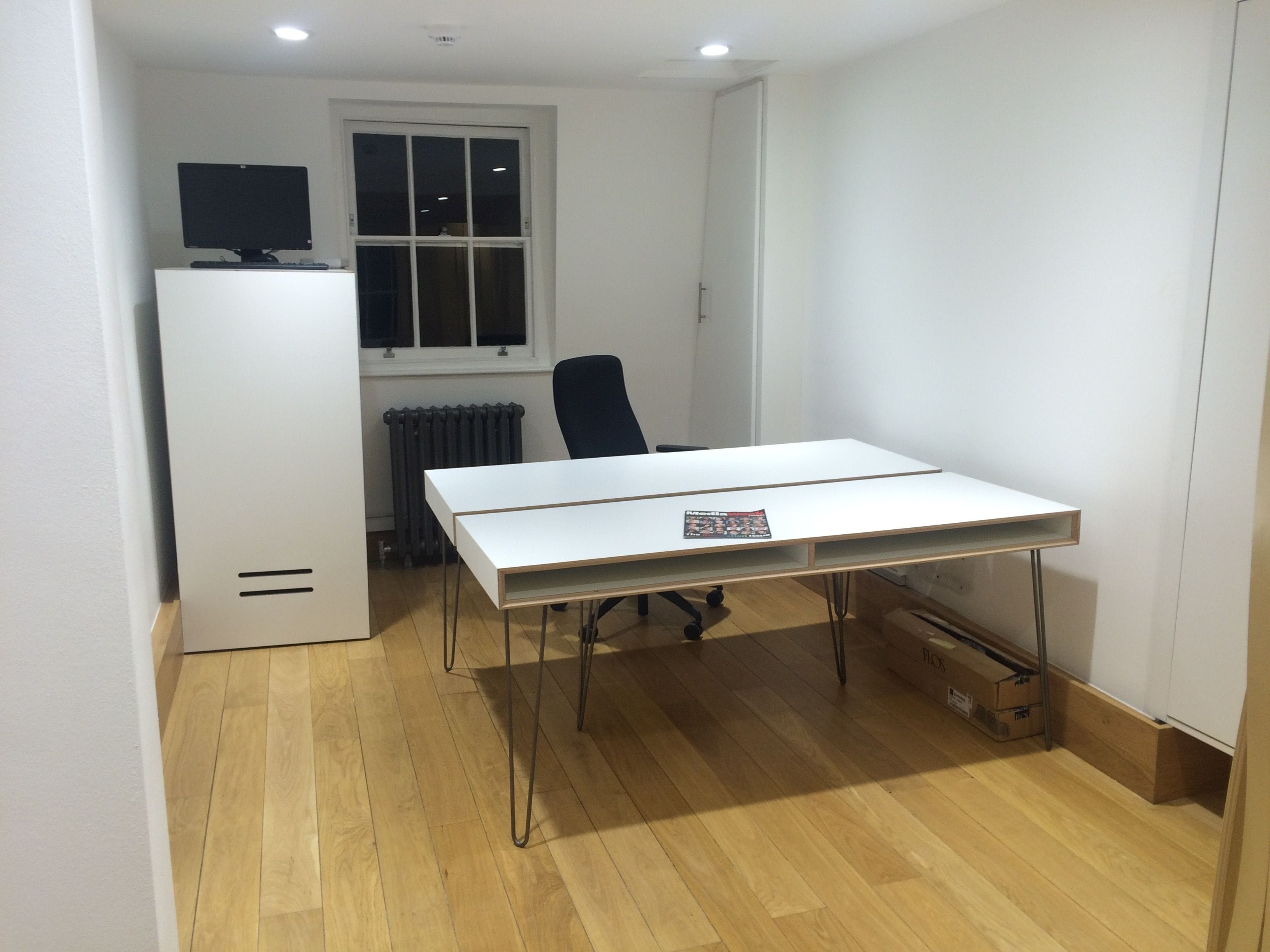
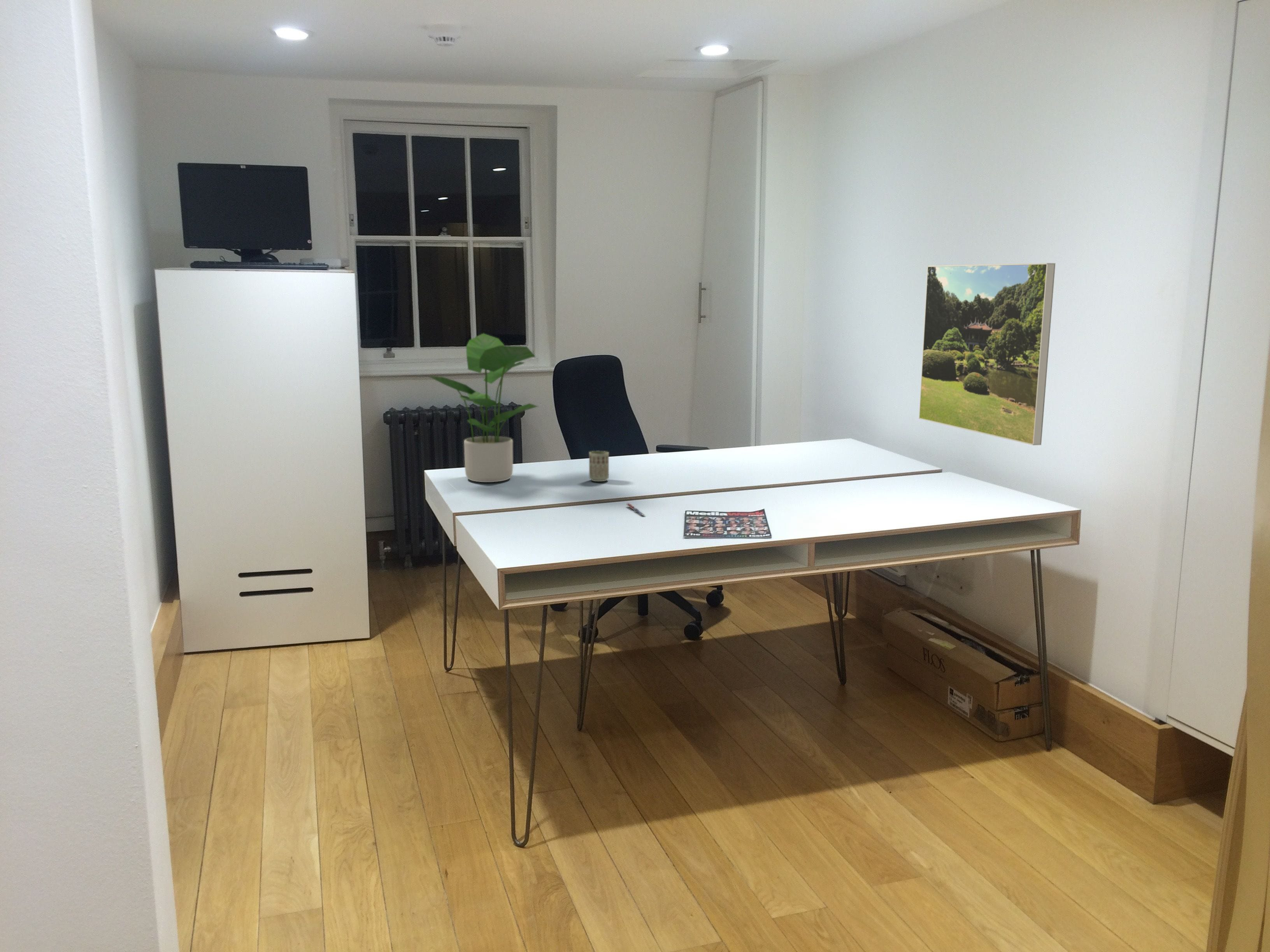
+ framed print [919,263,1056,446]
+ pen [626,503,646,516]
+ potted plant [427,333,539,483]
+ cup [589,451,609,482]
